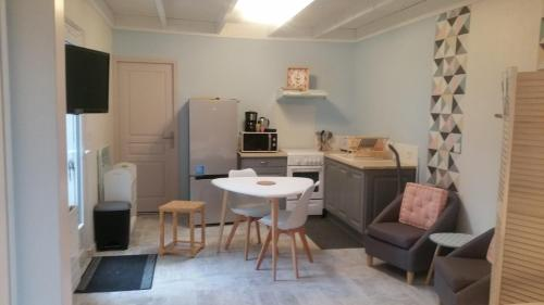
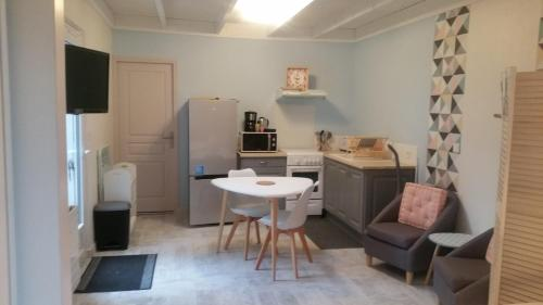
- side table [158,200,207,258]
